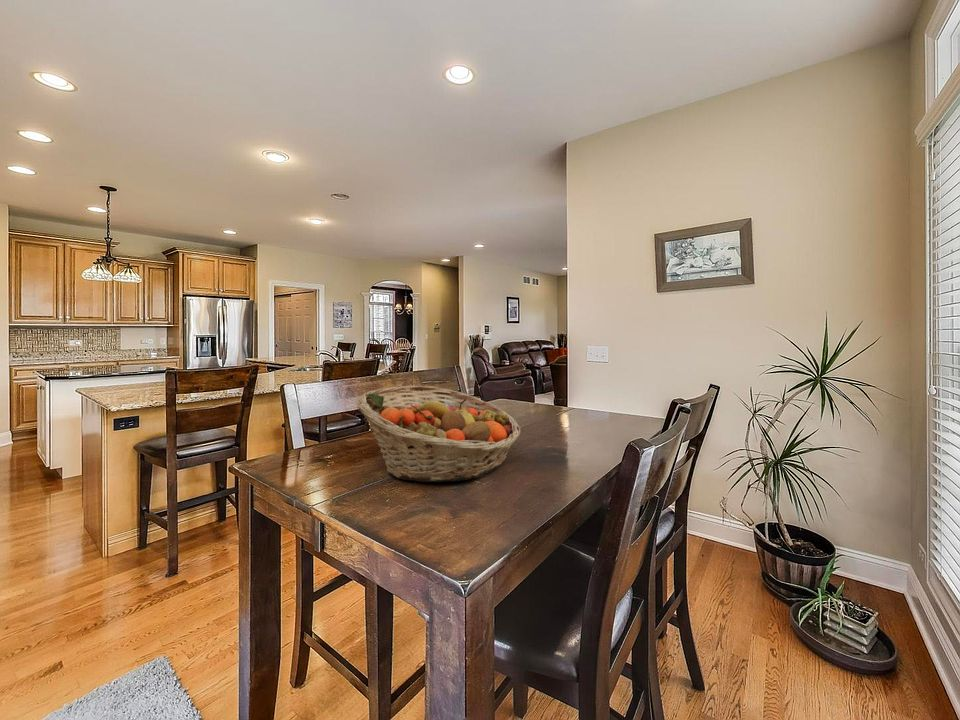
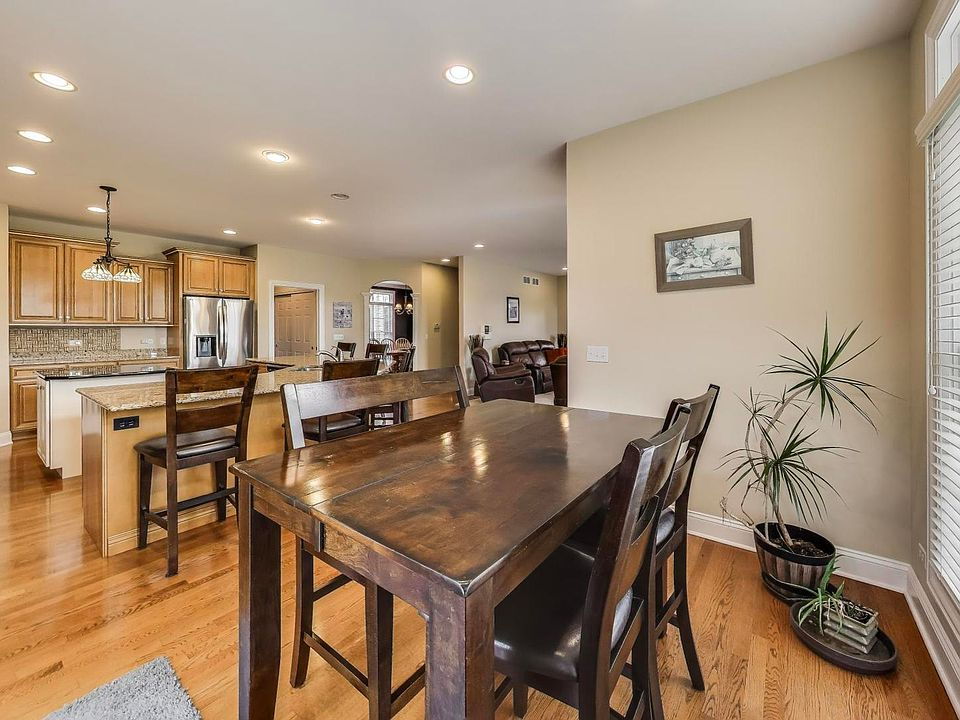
- fruit basket [356,385,522,483]
